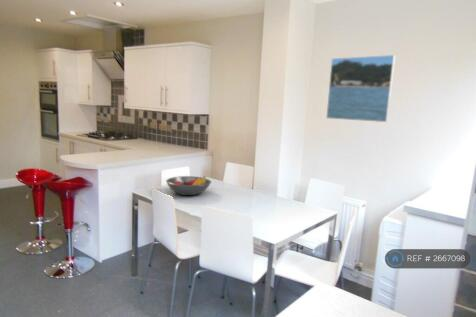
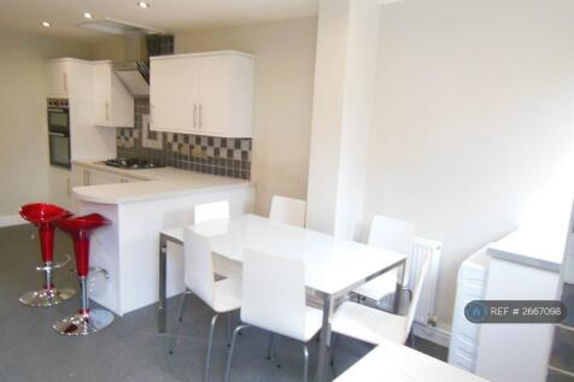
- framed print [325,54,396,123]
- fruit bowl [165,175,212,196]
